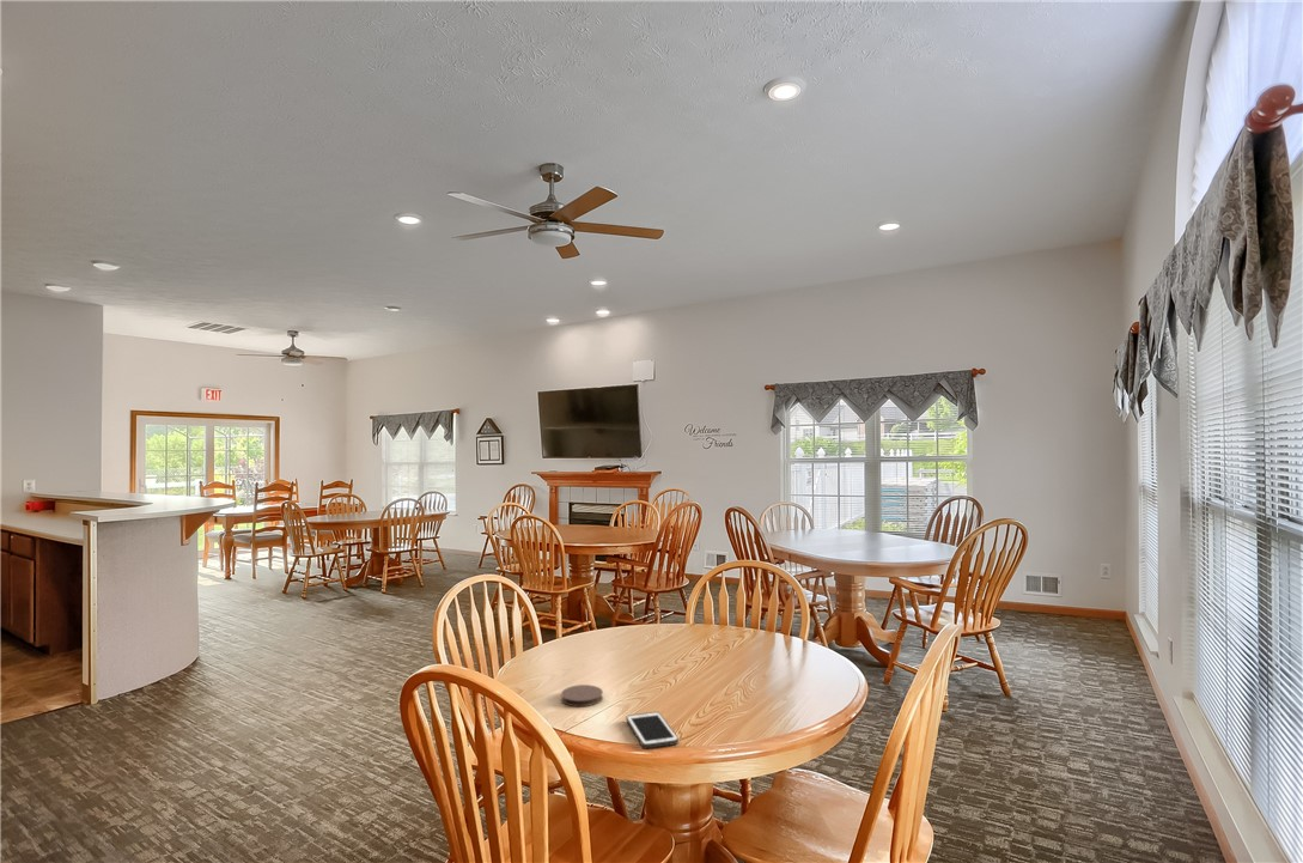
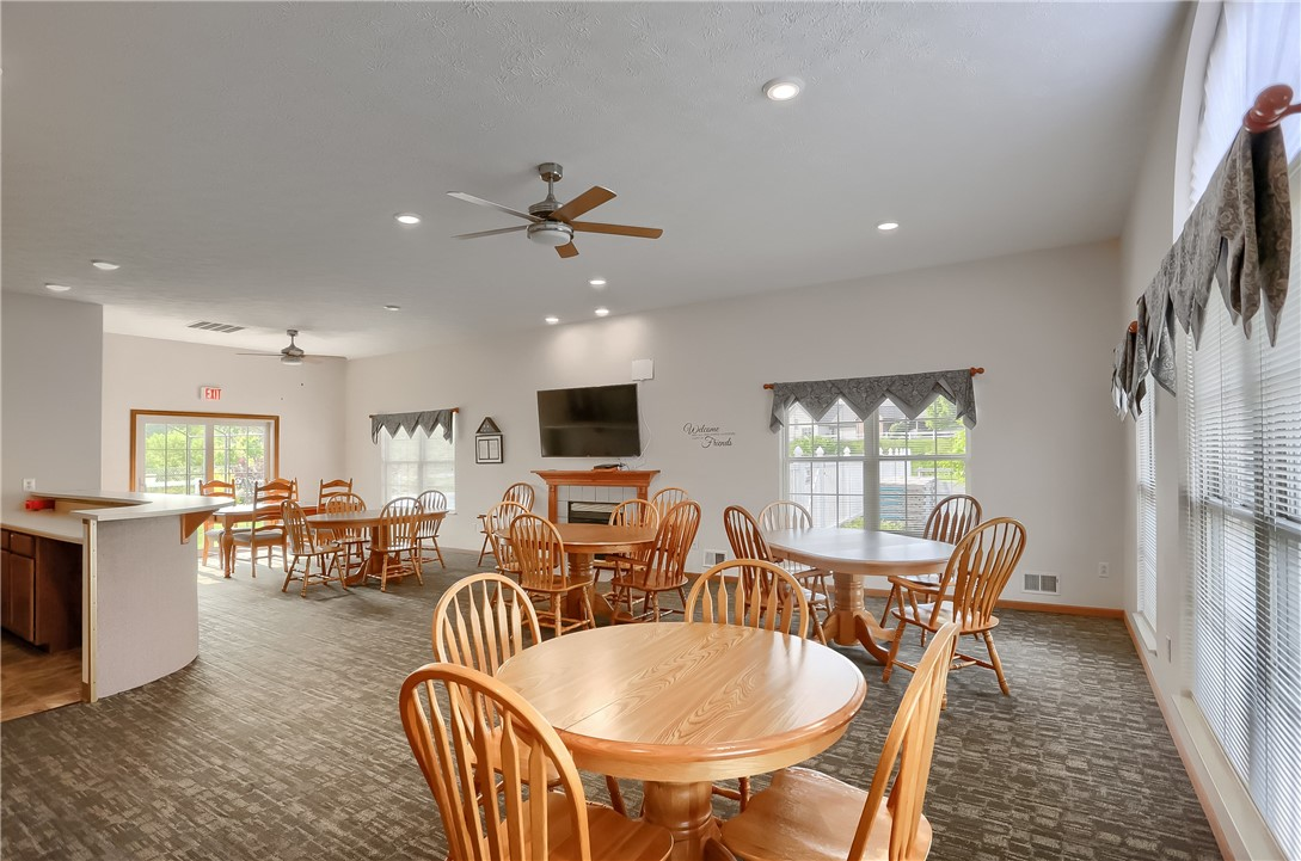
- coaster [560,683,604,707]
- cell phone [625,711,680,749]
